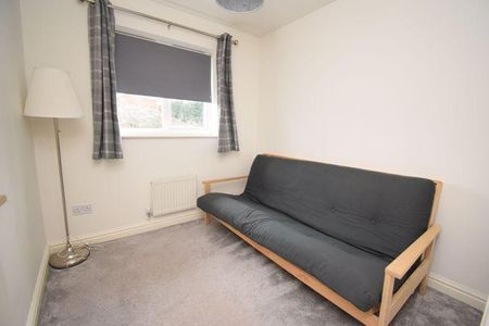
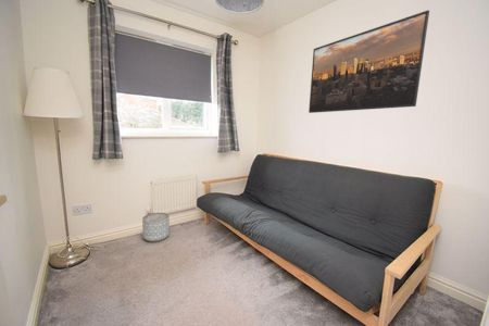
+ planter [141,212,171,243]
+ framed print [308,9,430,114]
